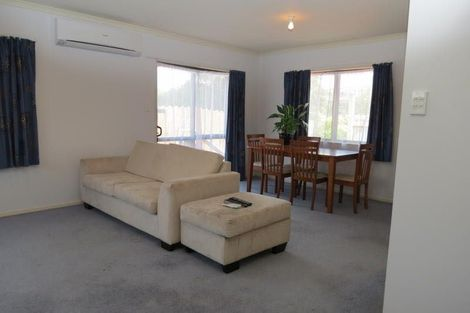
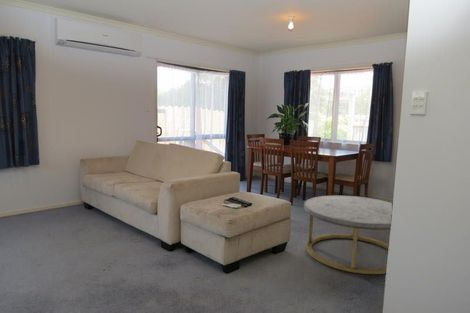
+ coffee table [303,195,393,275]
